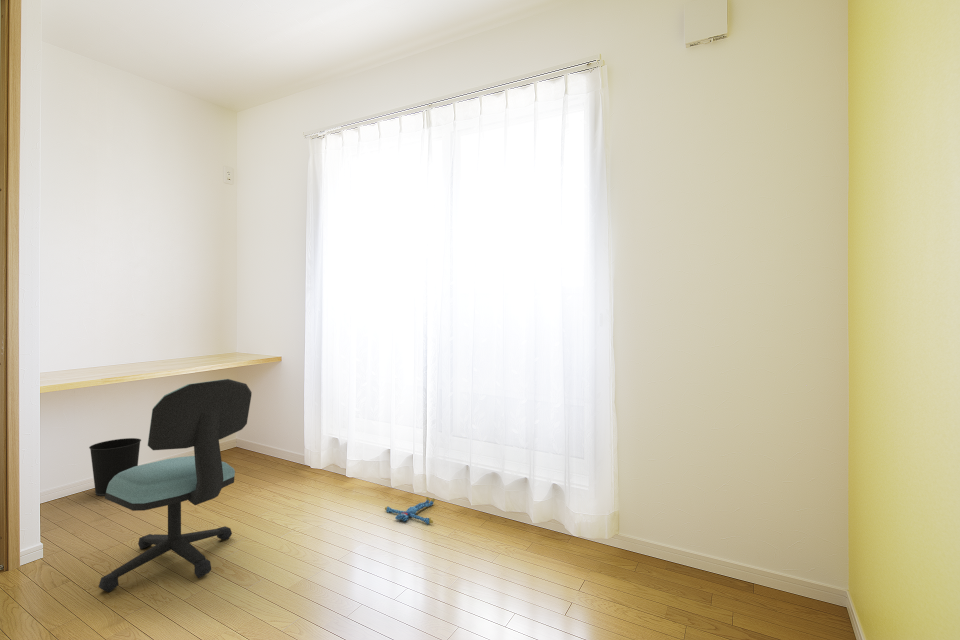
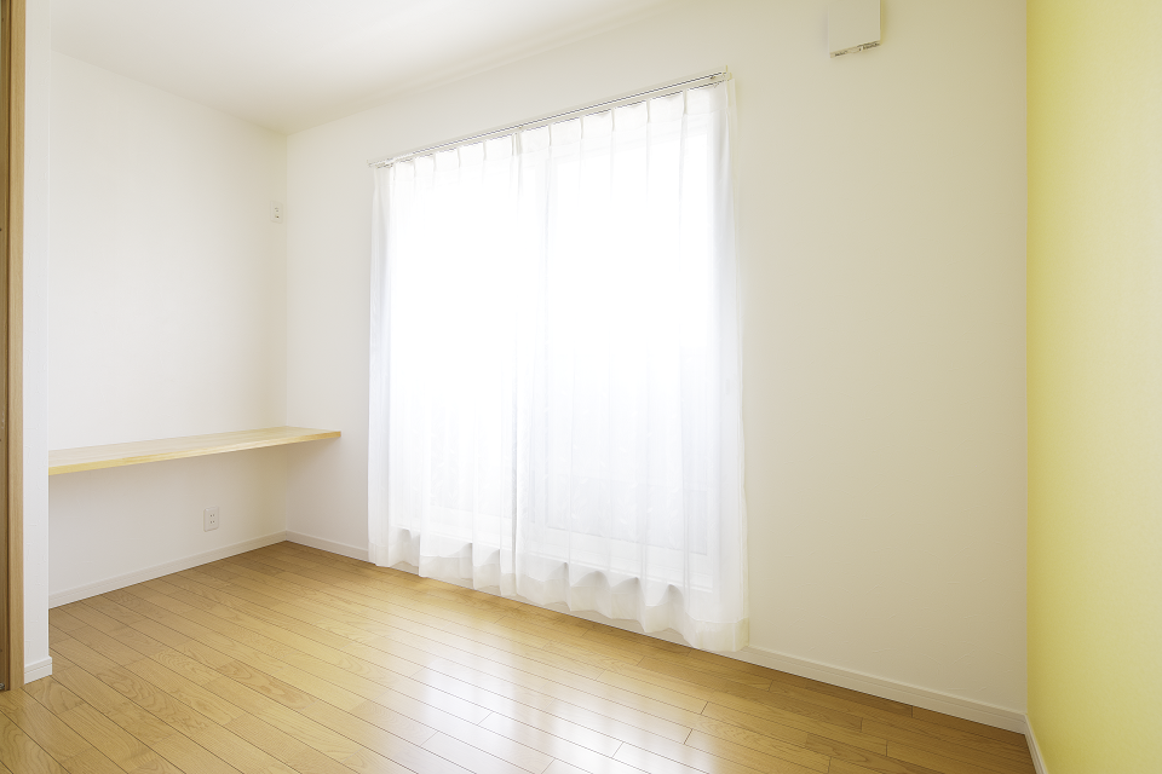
- plush toy [384,496,436,525]
- office chair [98,378,253,593]
- wastebasket [88,437,142,497]
